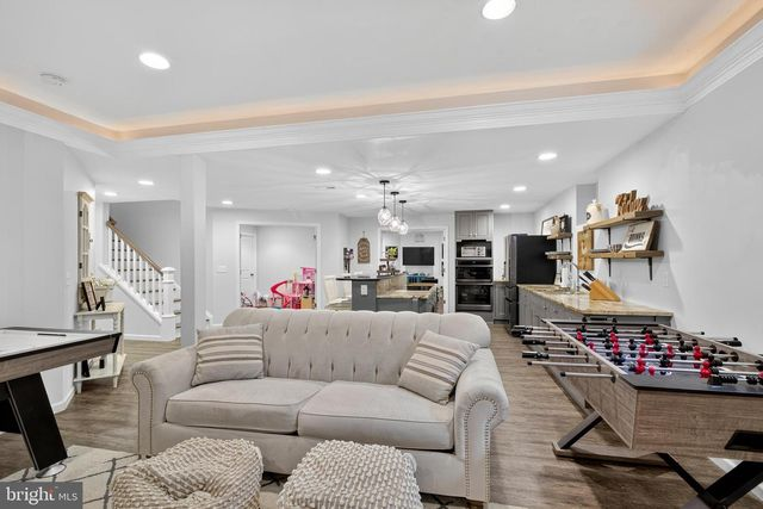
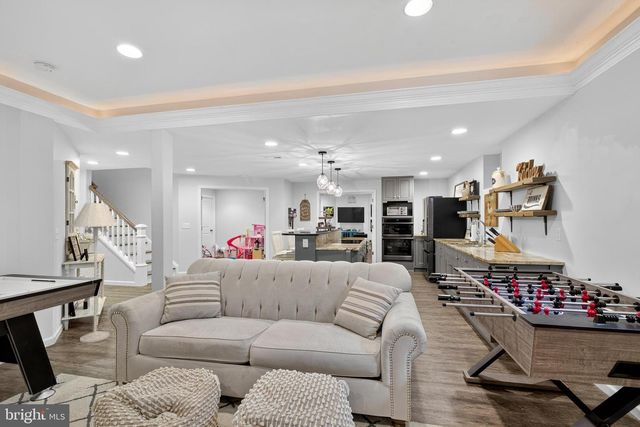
+ floor lamp [70,202,119,344]
